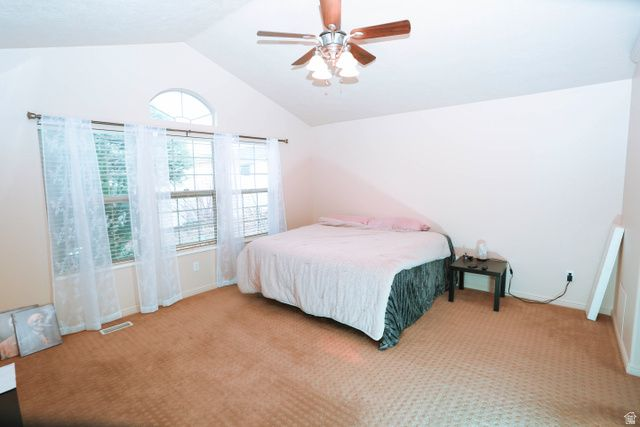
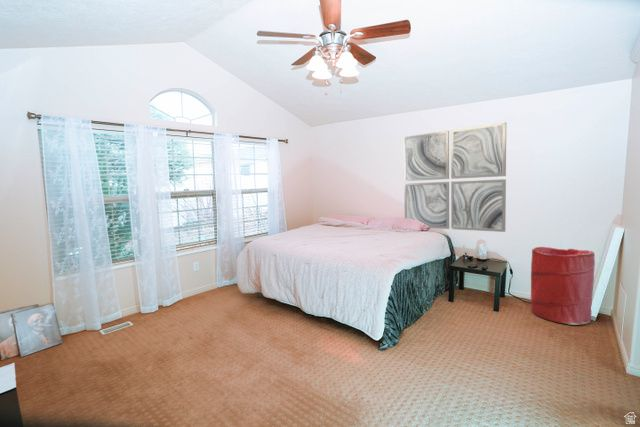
+ wall art [403,121,507,233]
+ laundry hamper [530,246,596,326]
